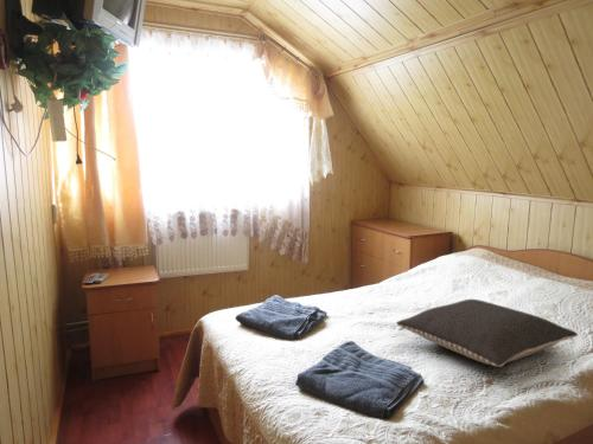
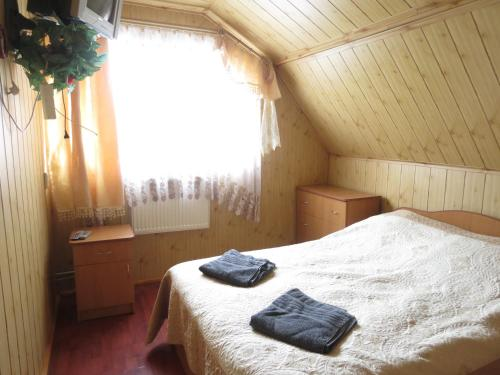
- pillow [395,298,579,368]
